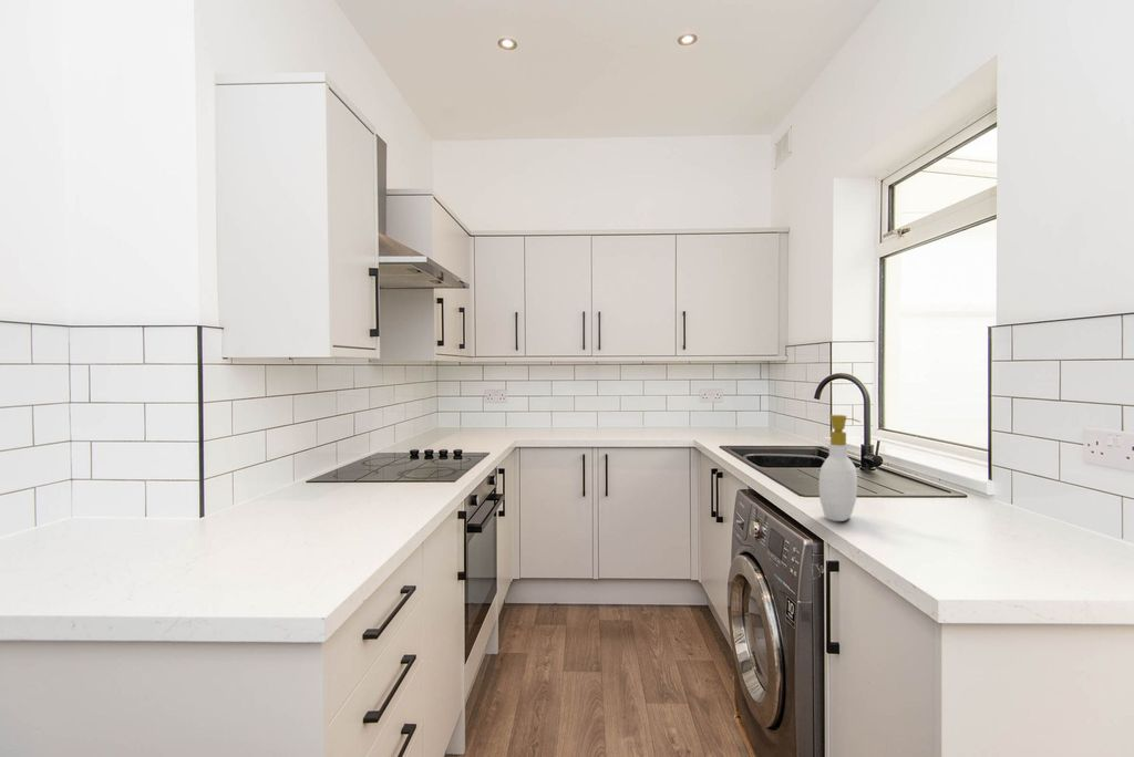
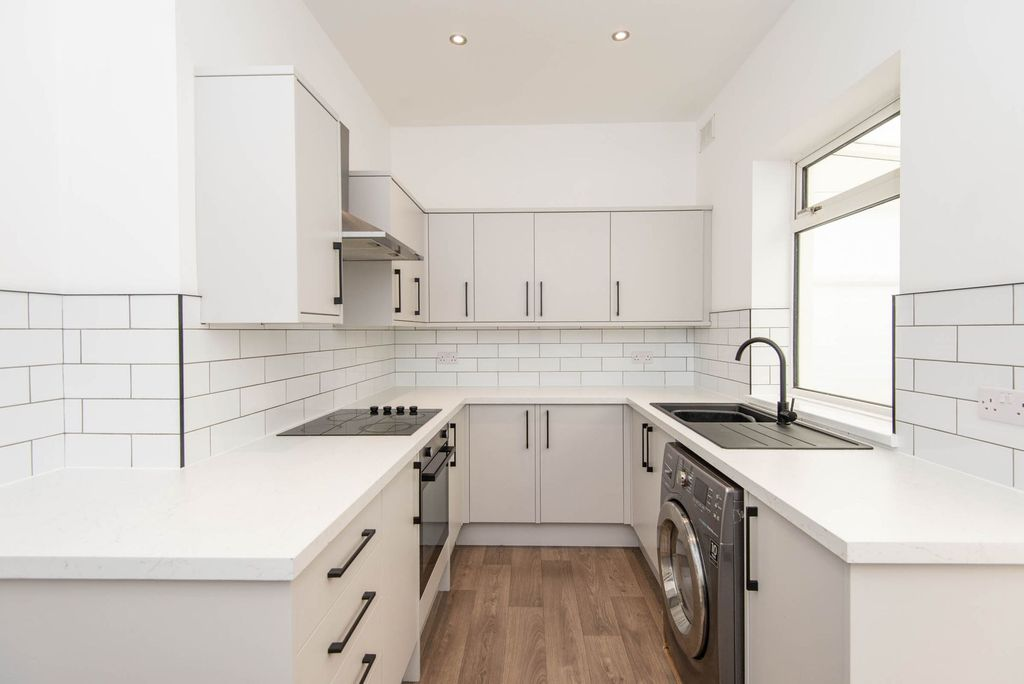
- soap bottle [818,414,862,522]
